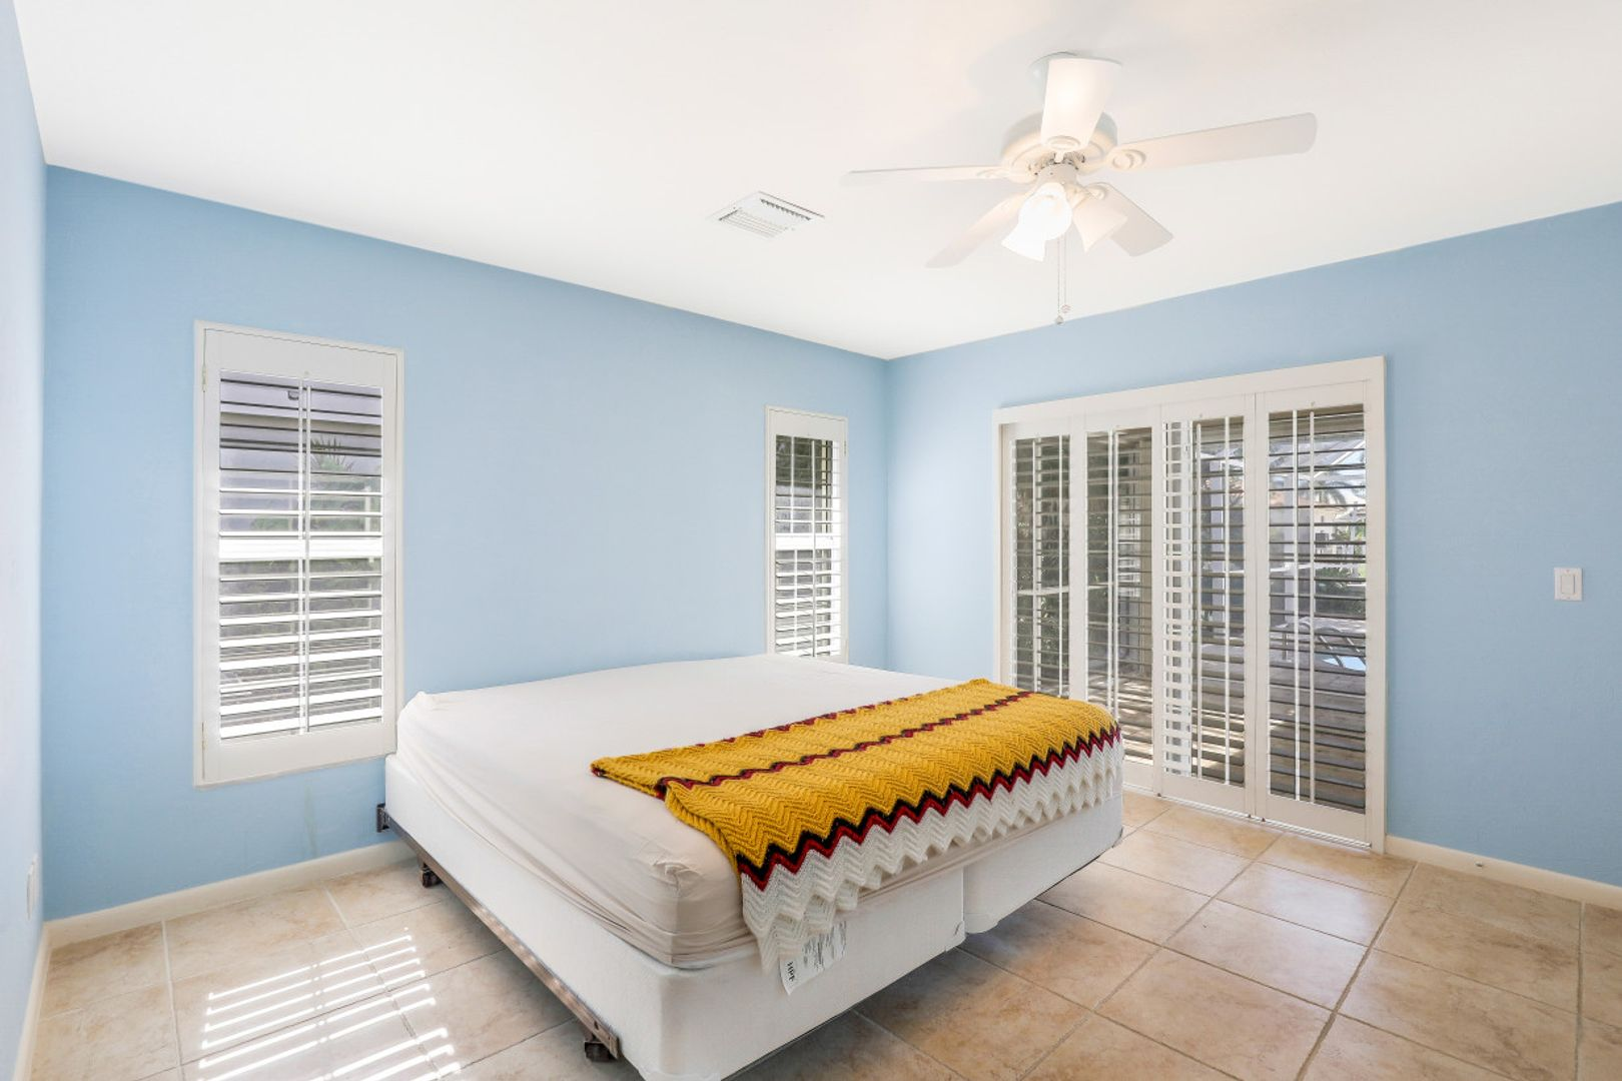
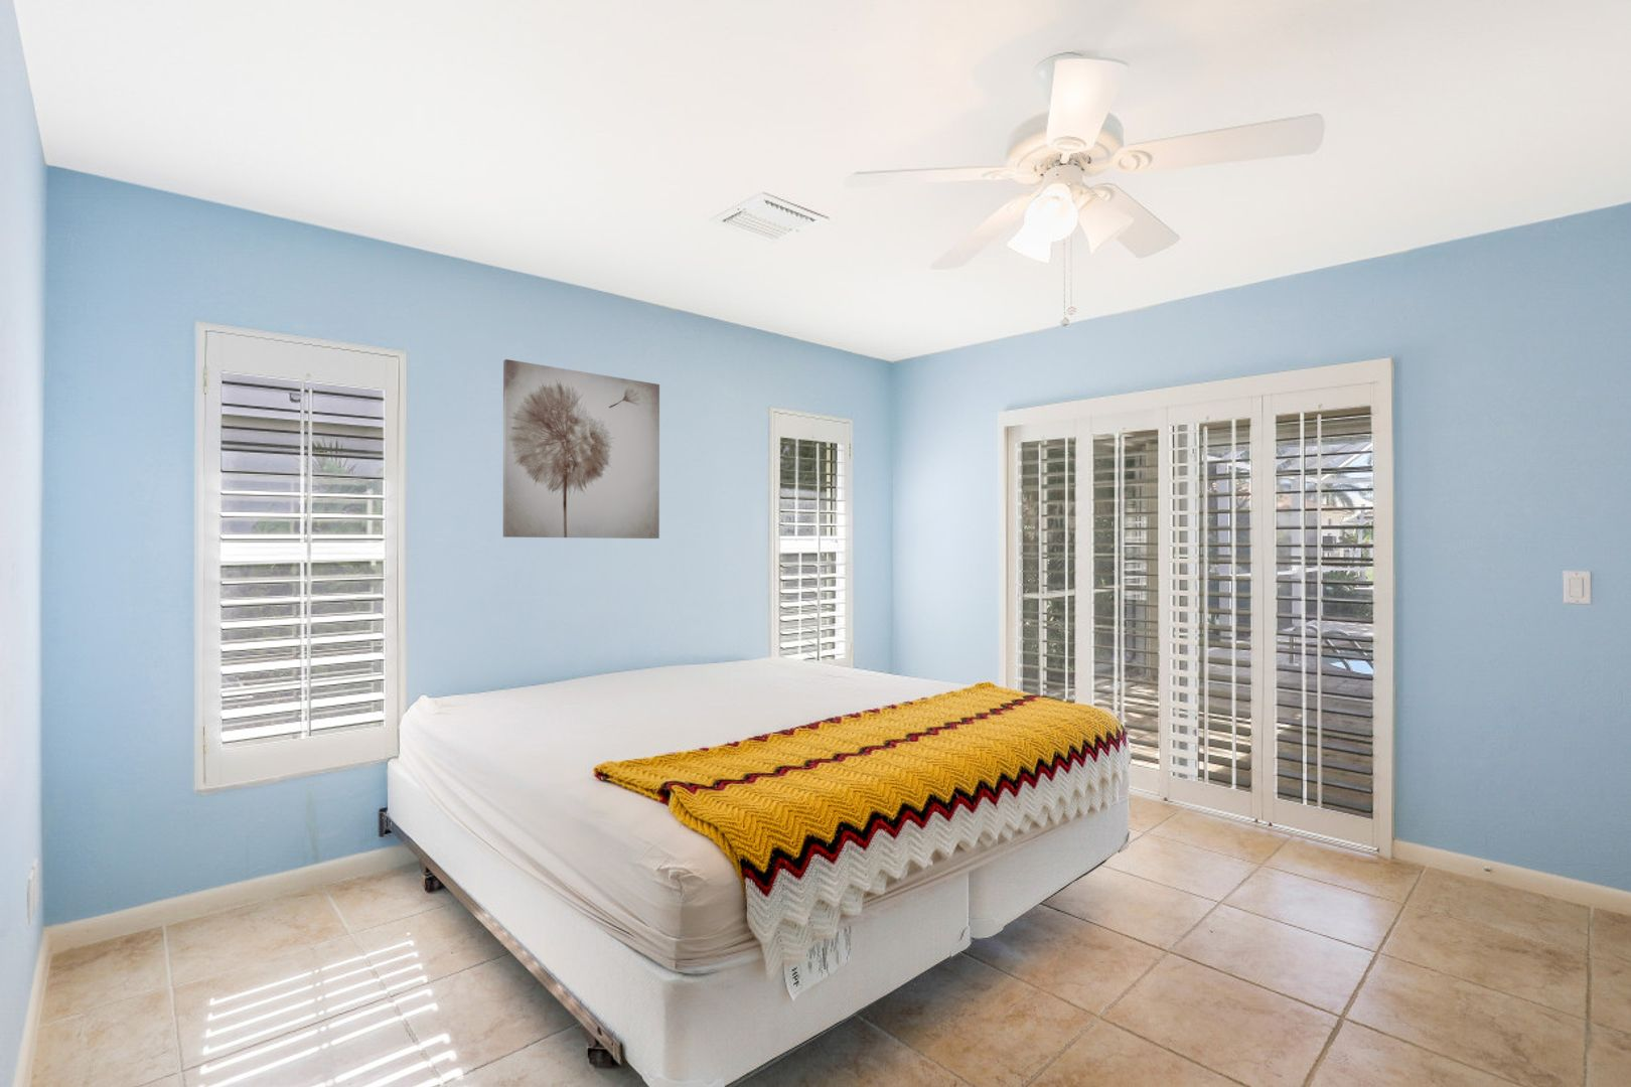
+ wall art [502,358,660,540]
